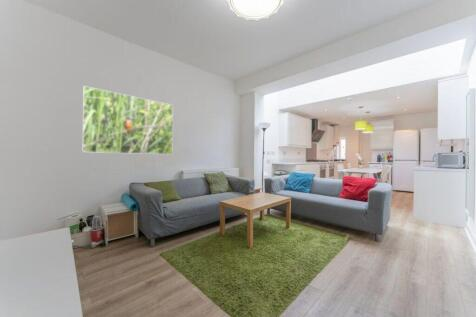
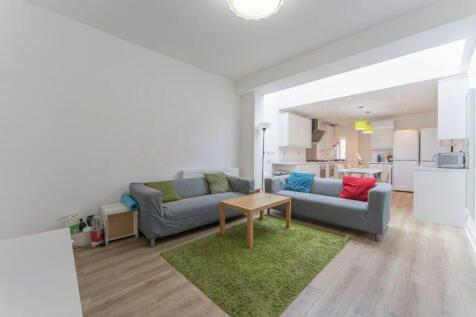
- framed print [81,85,174,155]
